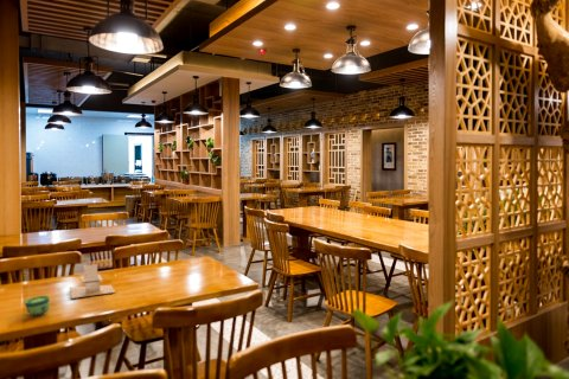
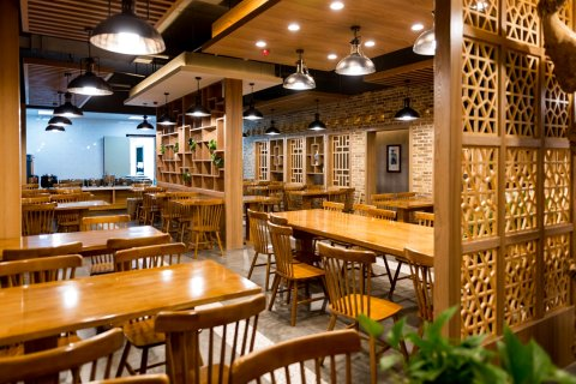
- cup [24,295,51,316]
- napkin holder [69,263,116,300]
